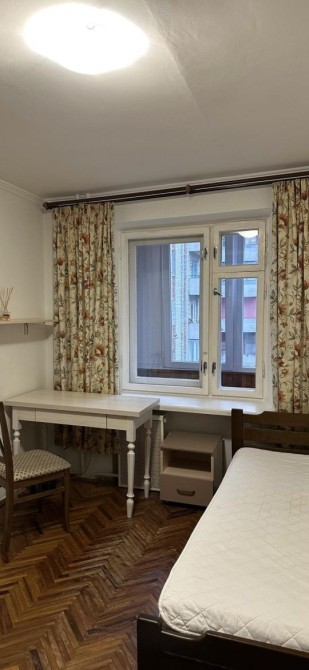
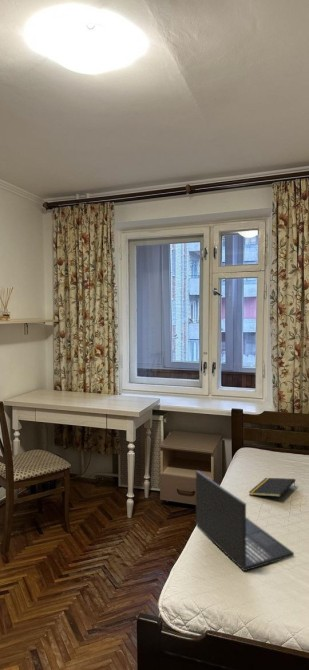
+ notepad [248,477,296,498]
+ laptop [195,470,295,572]
